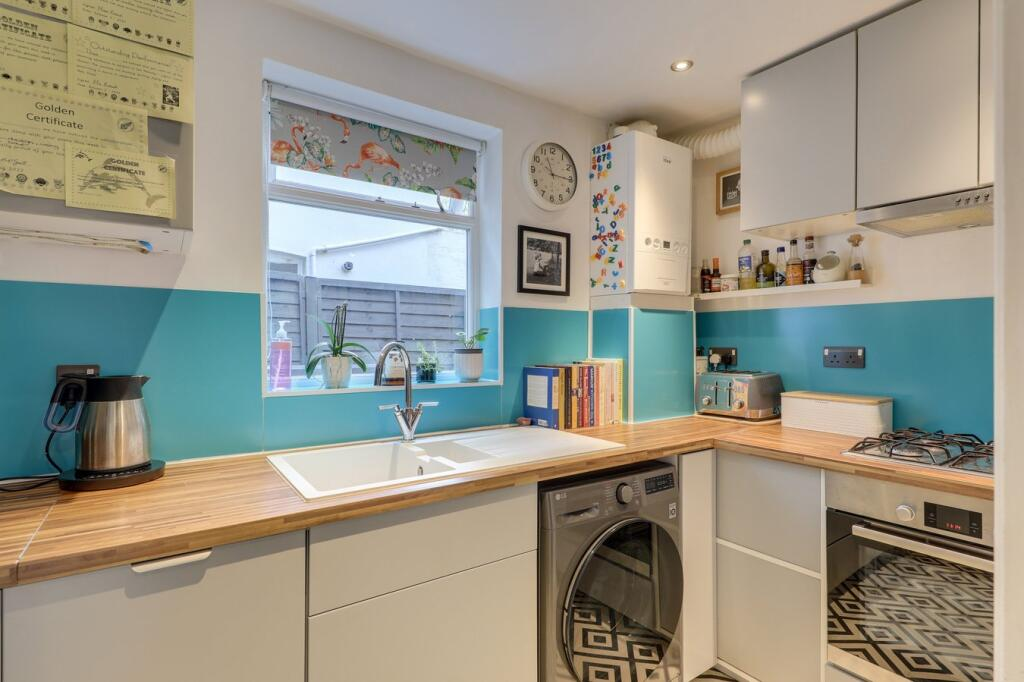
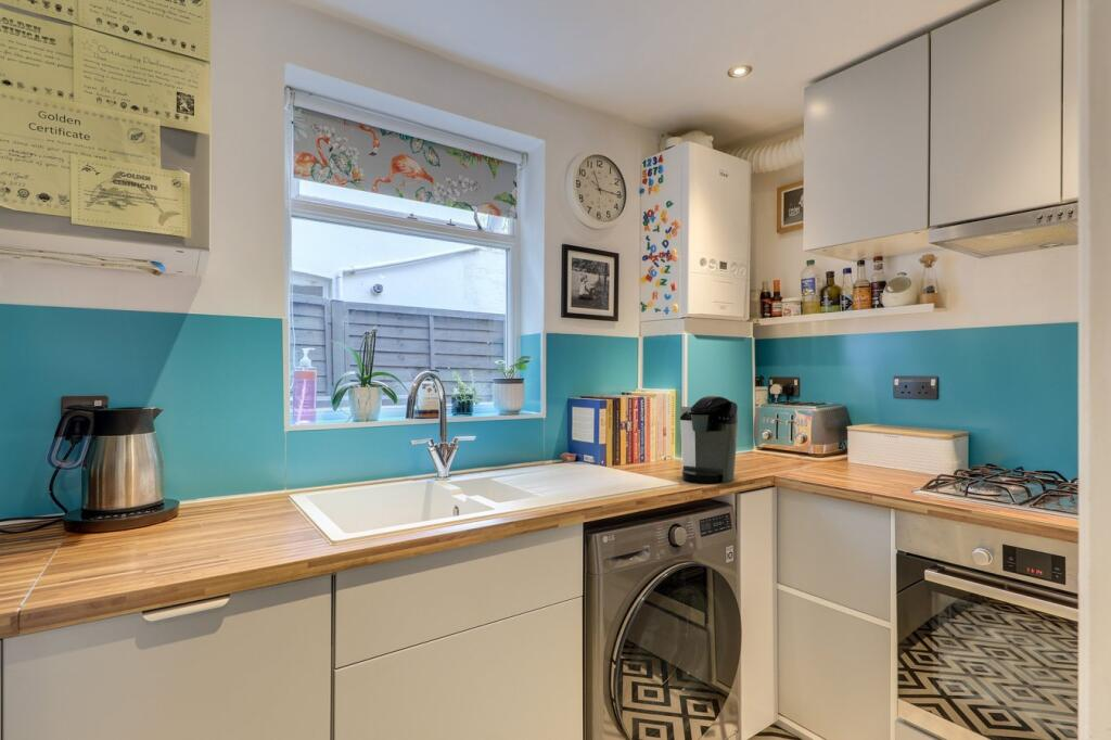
+ coffee maker [679,395,739,485]
